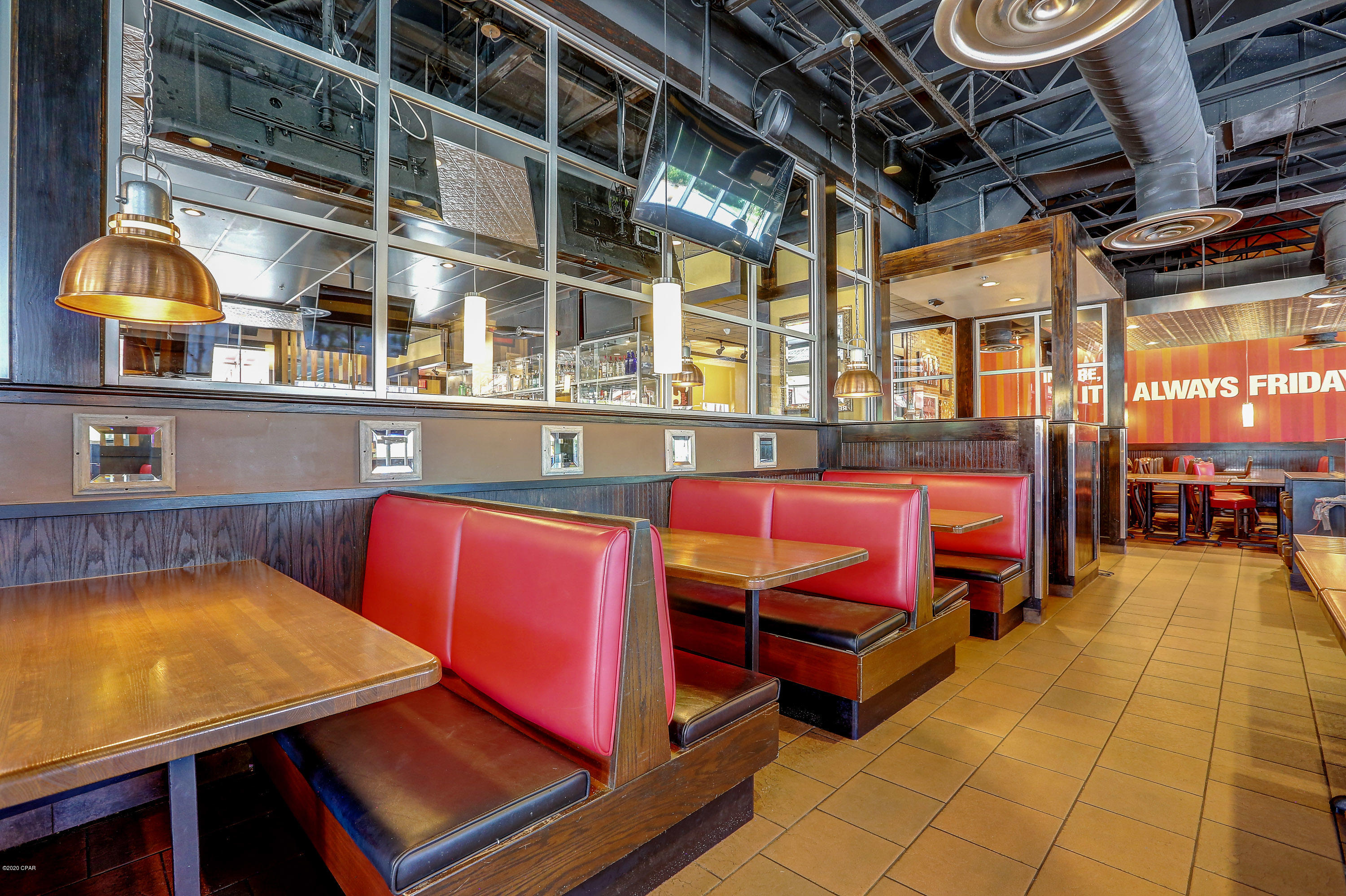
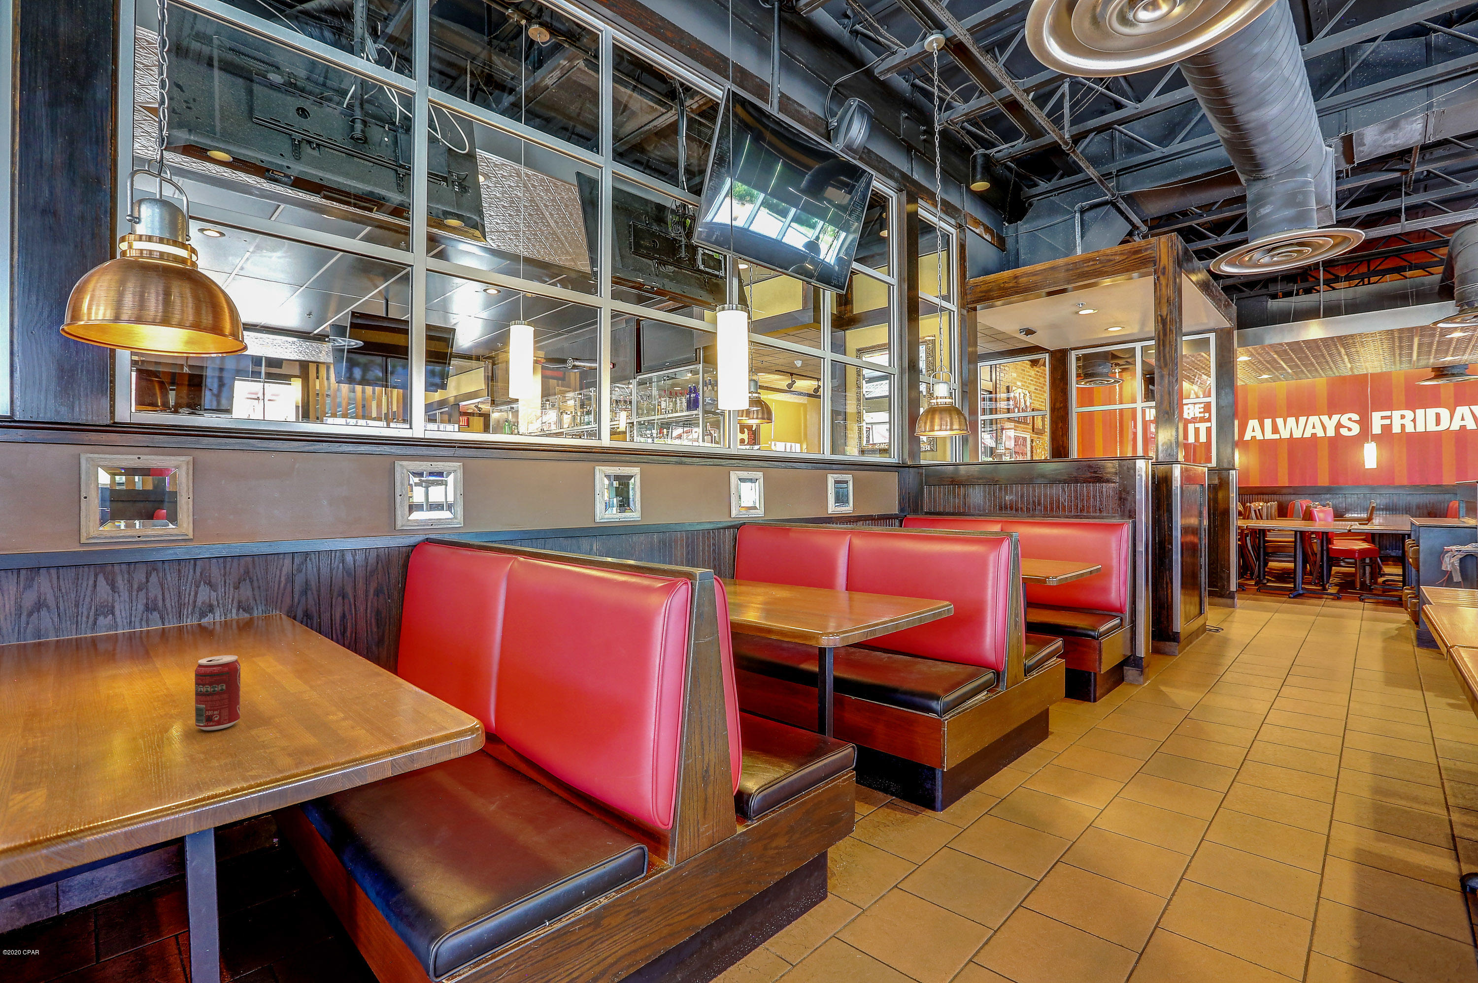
+ beverage can [194,655,240,731]
